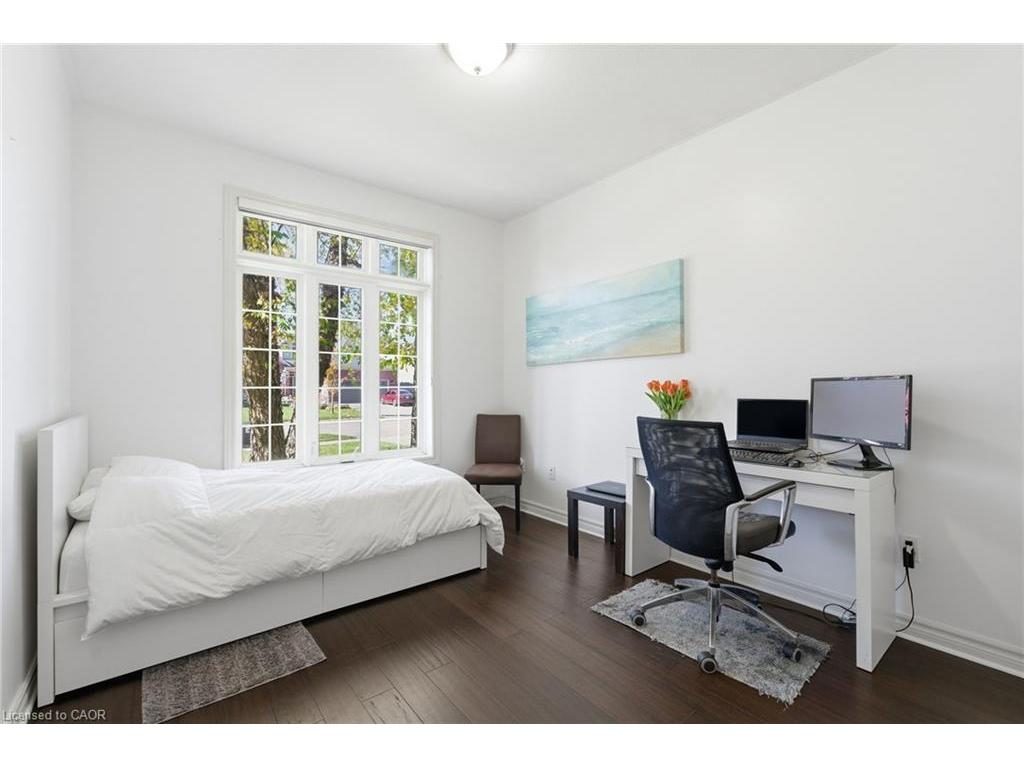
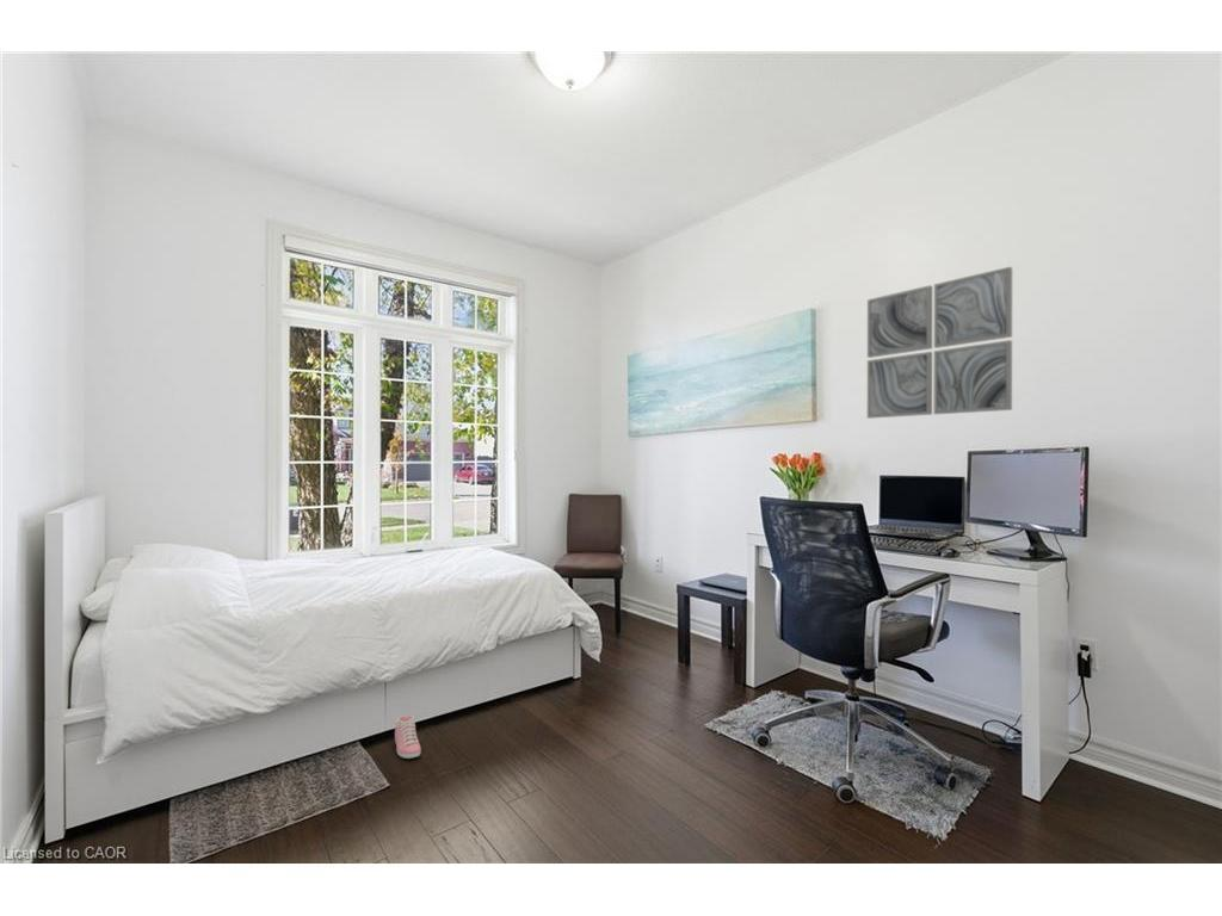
+ wall art [866,266,1013,420]
+ sneaker [394,714,422,760]
